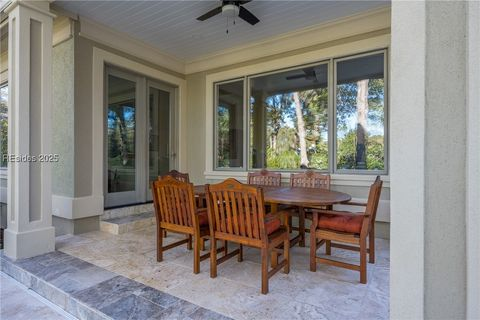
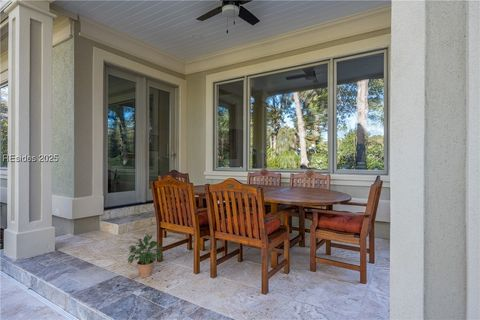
+ potted plant [126,234,165,278]
